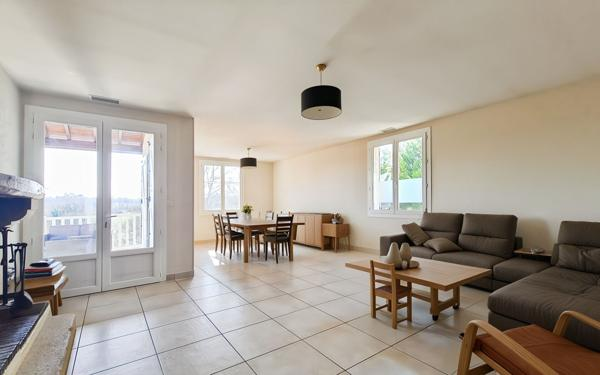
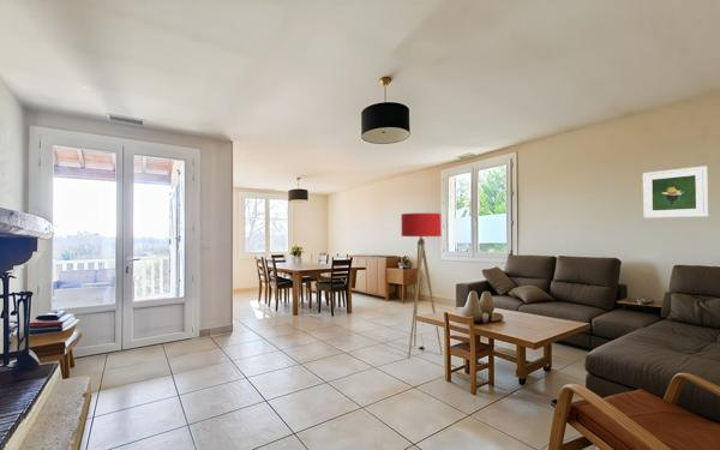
+ floor lamp [401,212,444,359]
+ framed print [642,166,709,220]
